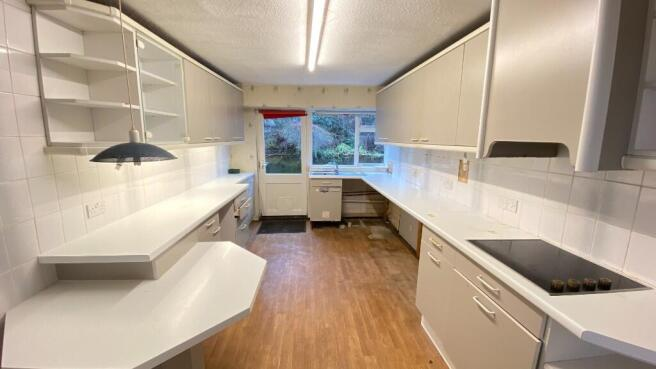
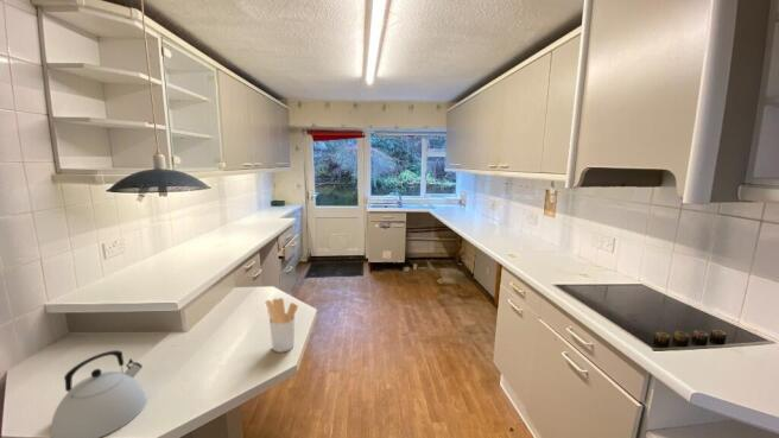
+ kettle [49,349,147,438]
+ utensil holder [265,297,299,354]
